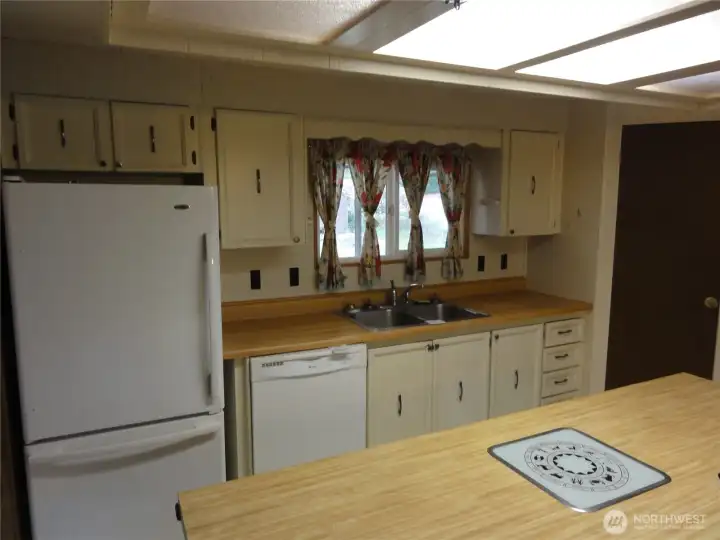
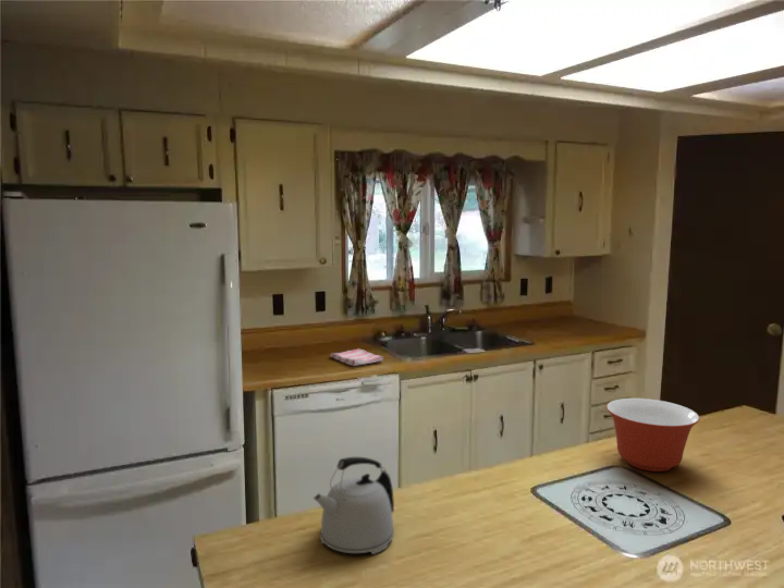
+ kettle [313,456,395,555]
+ mixing bowl [605,397,700,473]
+ dish towel [329,347,384,367]
